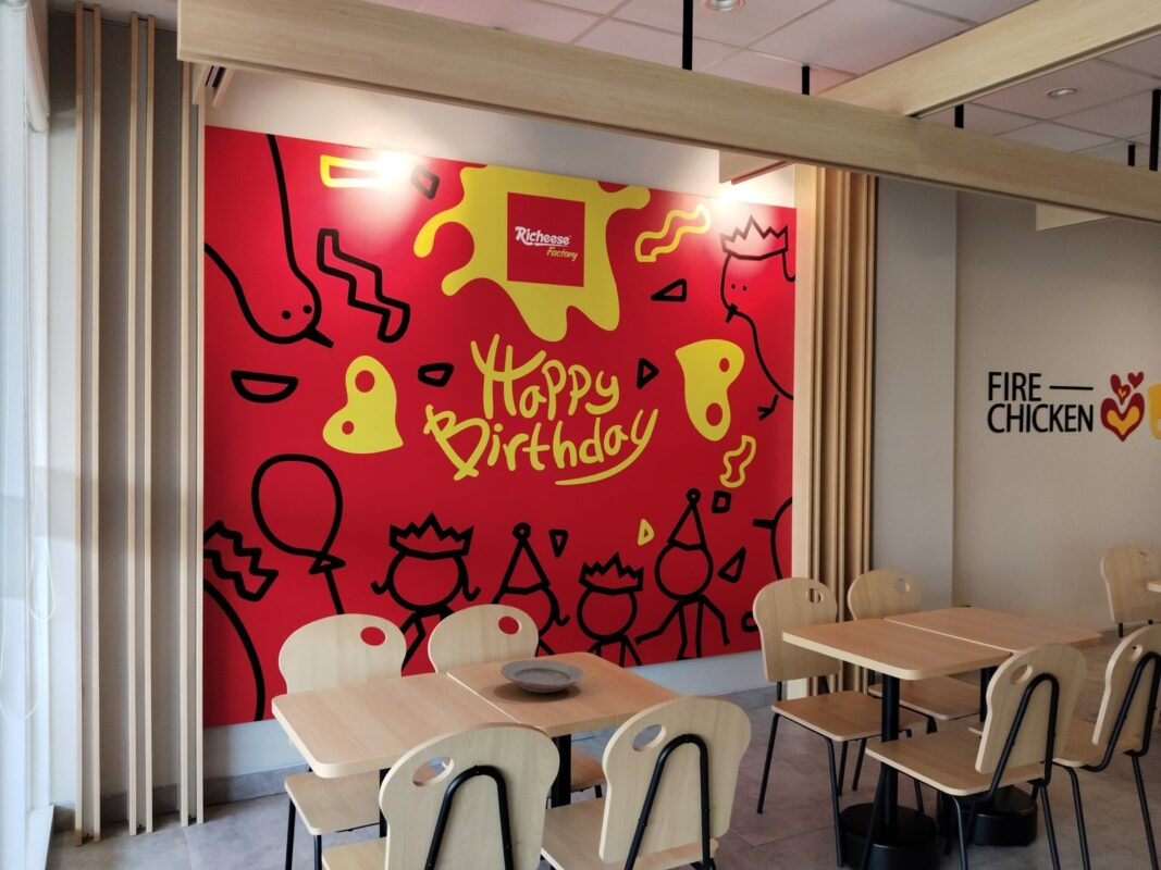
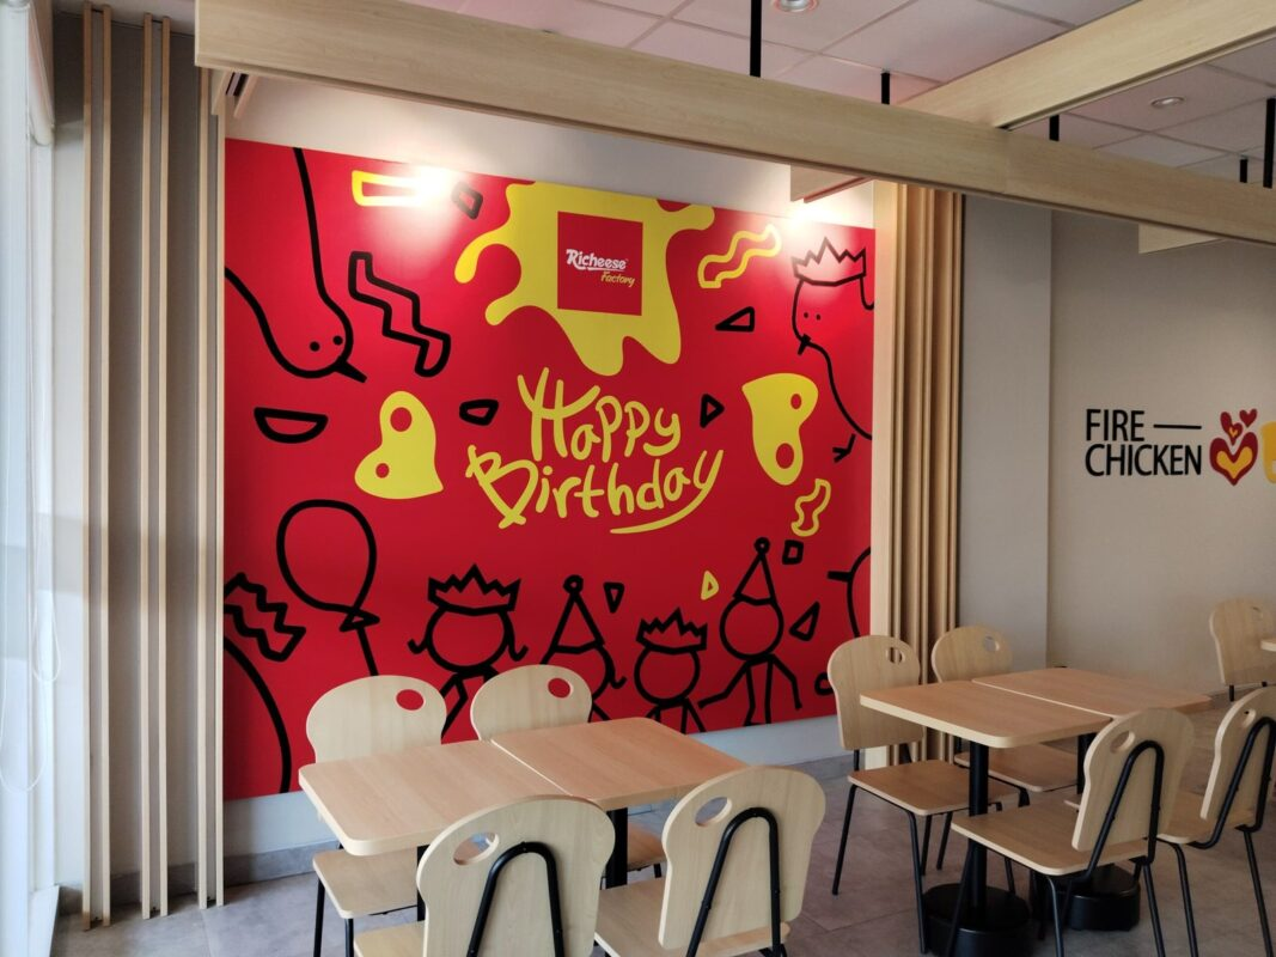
- plate [499,658,585,694]
